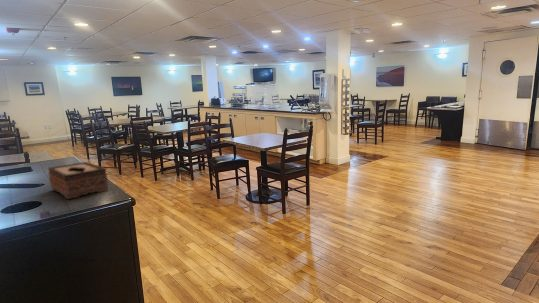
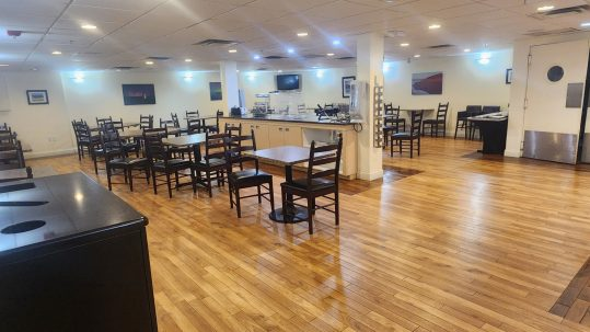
- tissue box [48,161,109,200]
